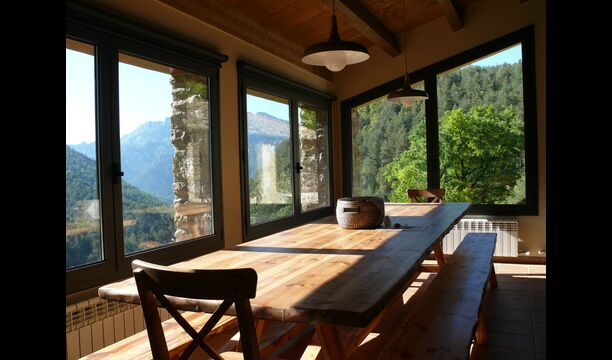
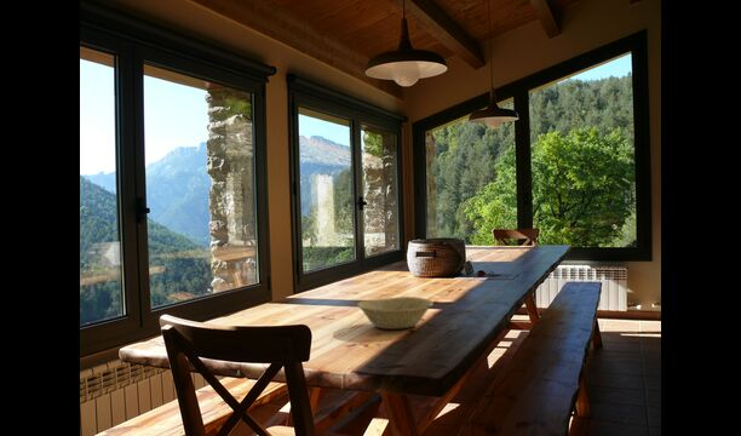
+ bowl [356,296,435,331]
